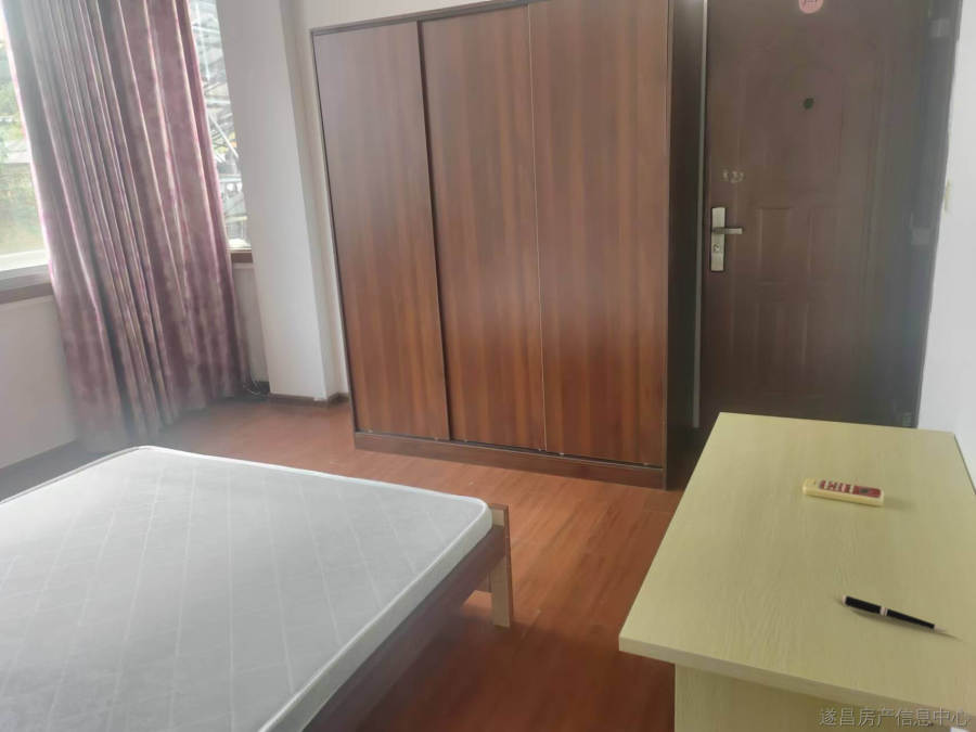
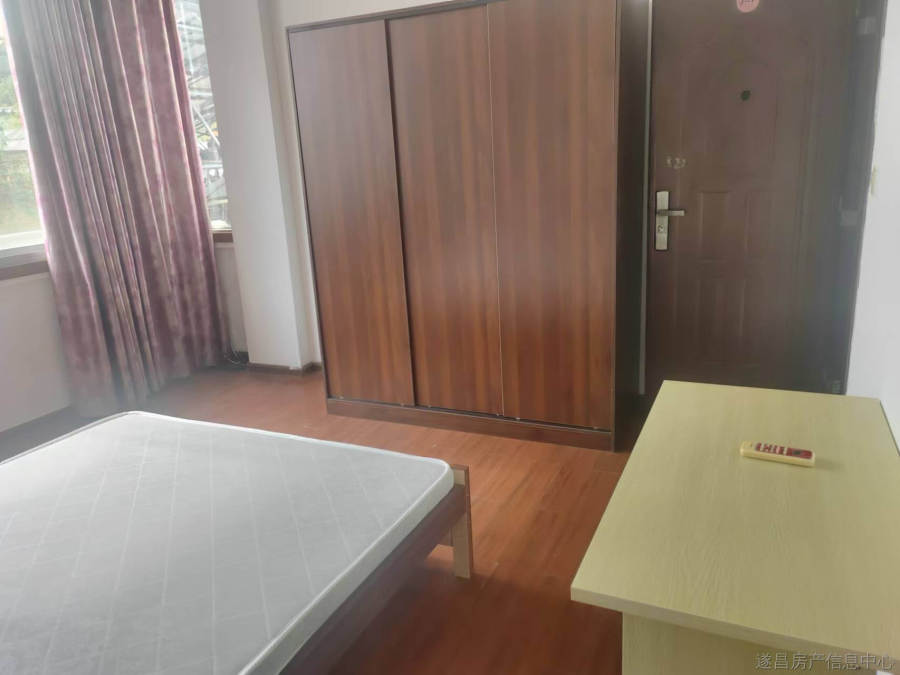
- pen [842,594,950,632]
